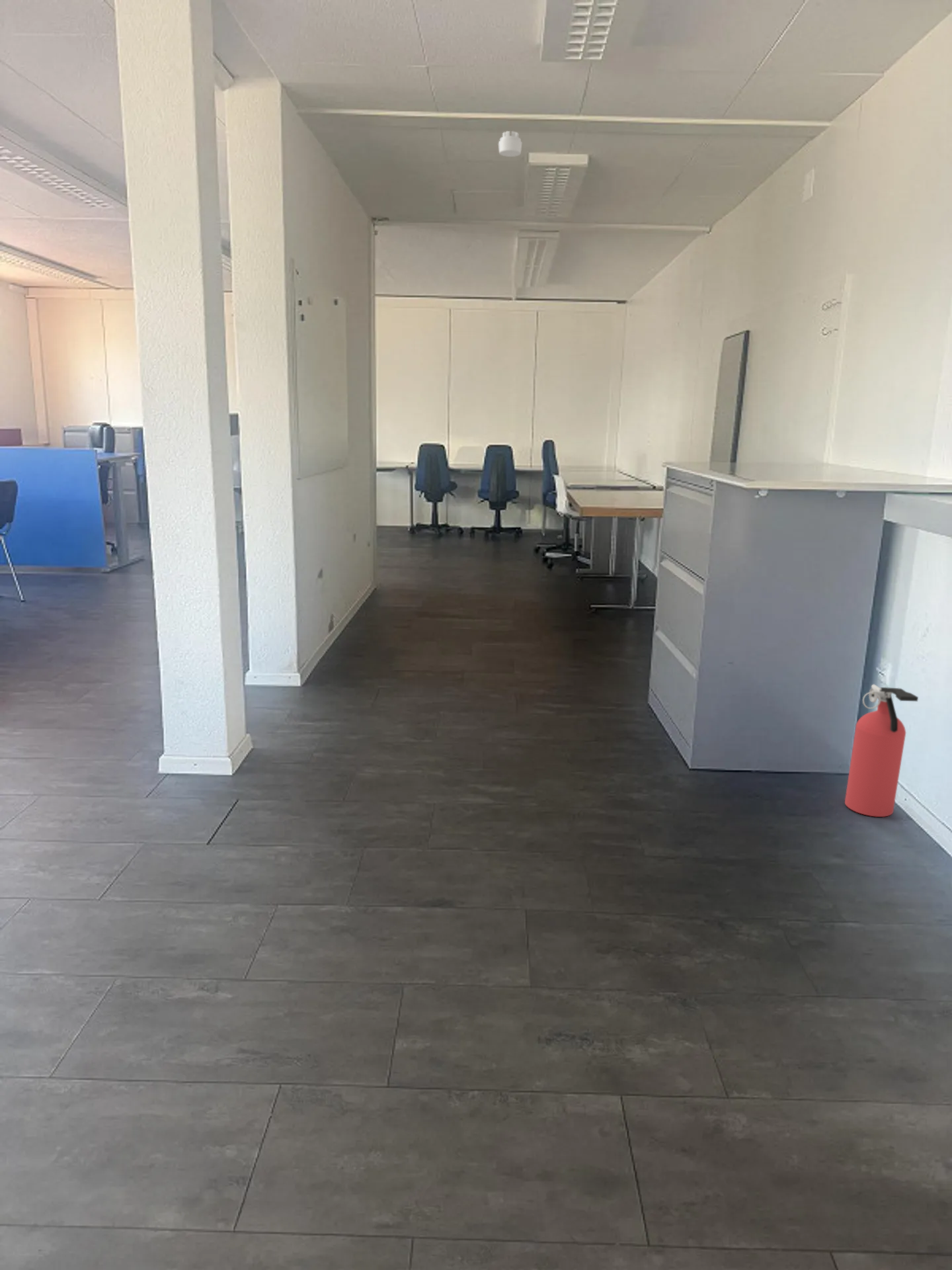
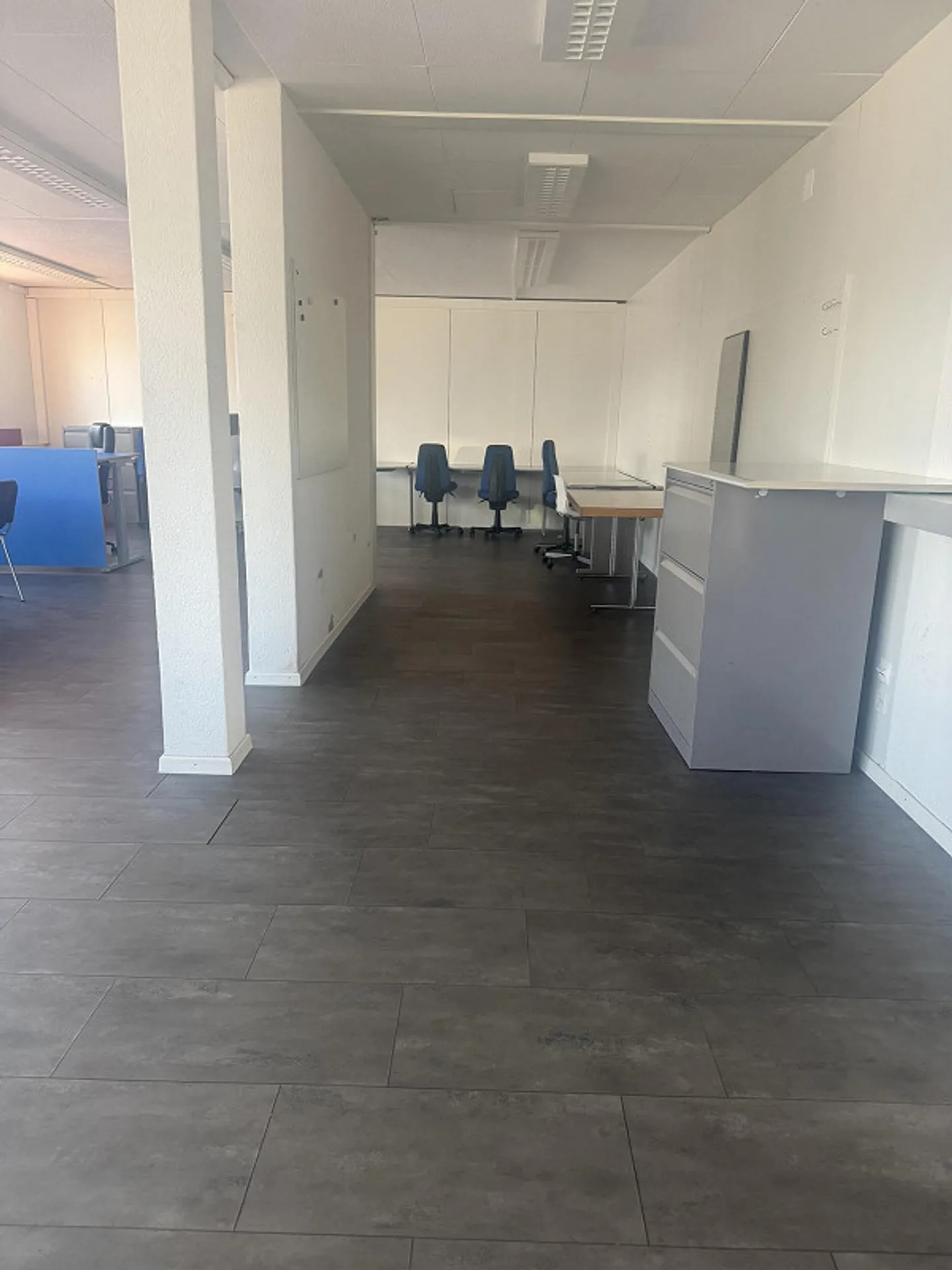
- fire extinguisher [844,684,919,818]
- smoke detector [498,130,522,157]
